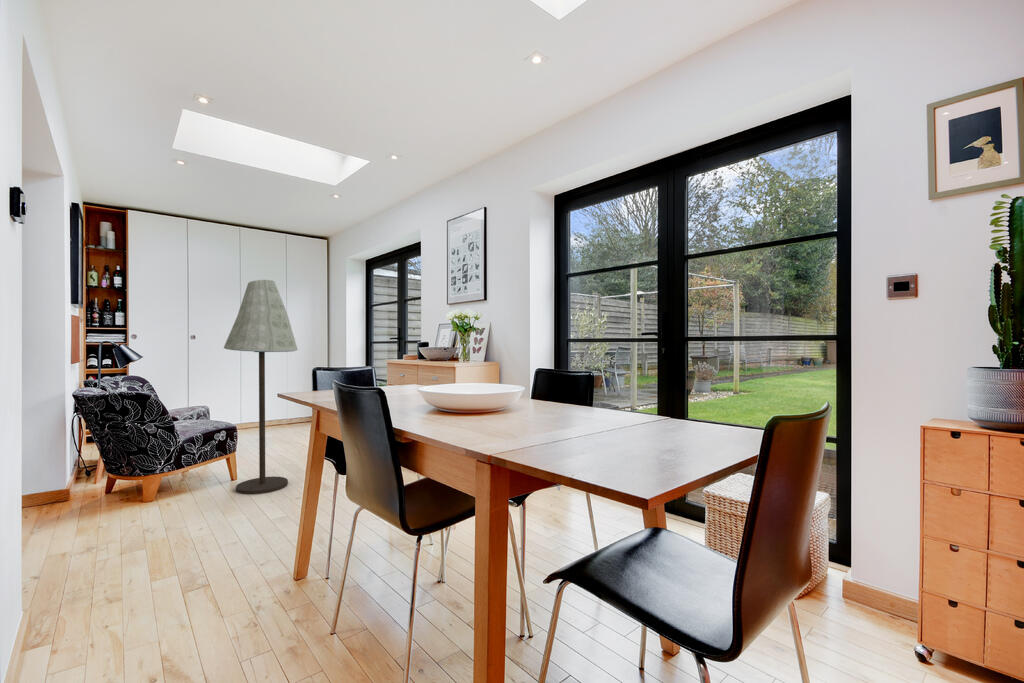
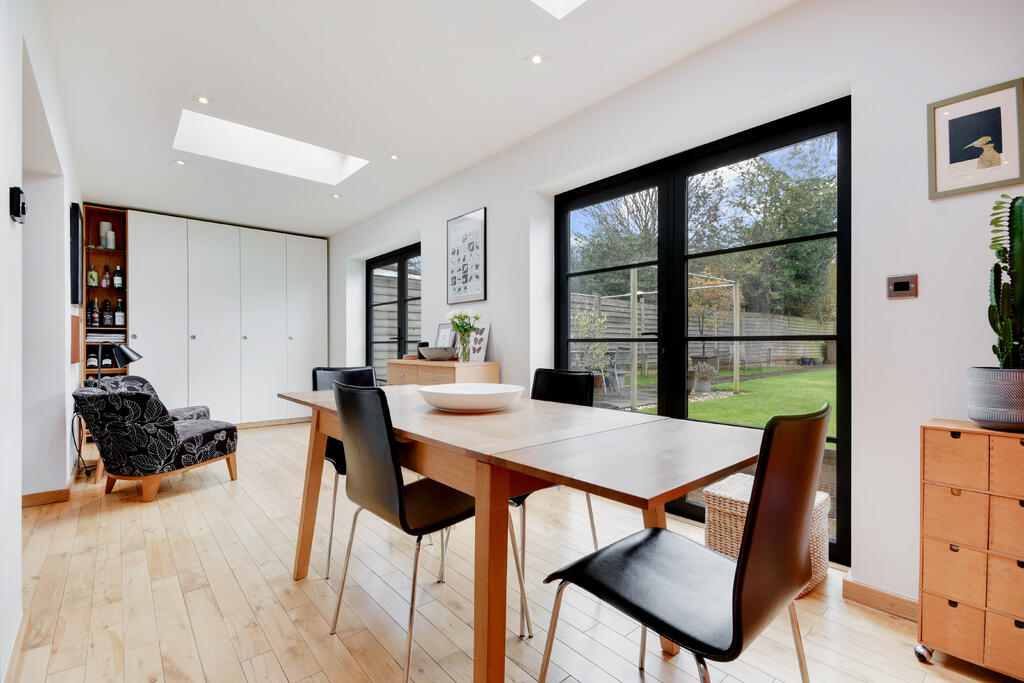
- floor lamp [223,279,299,495]
